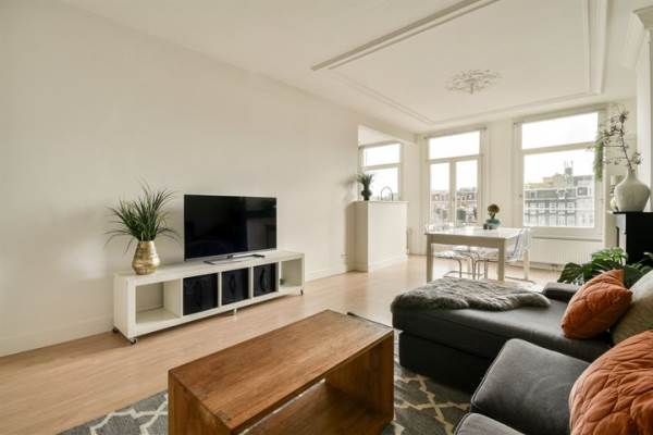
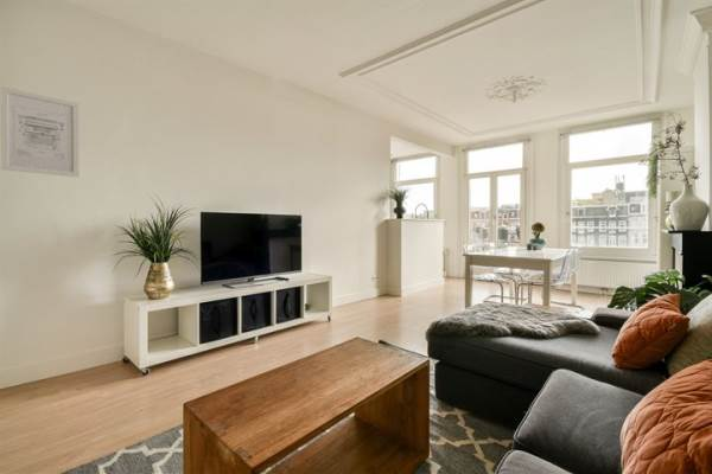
+ wall art [0,85,81,178]
